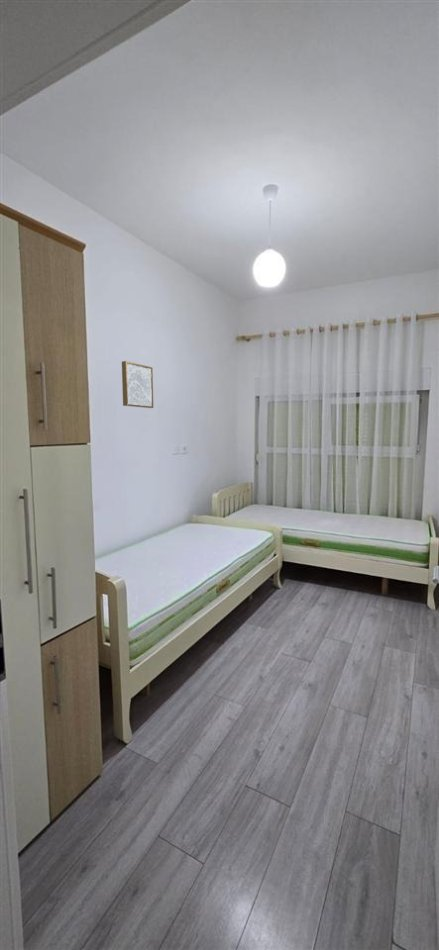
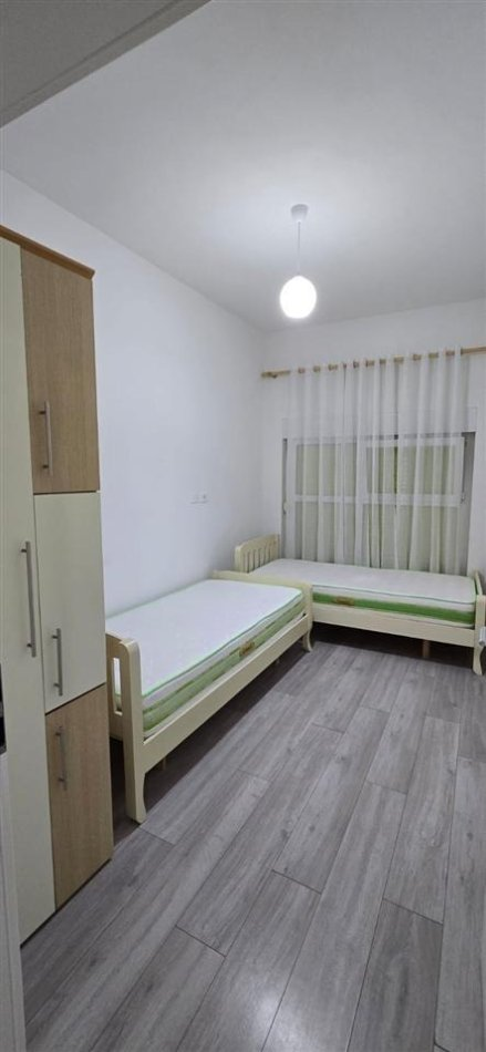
- wall art [121,360,154,409]
